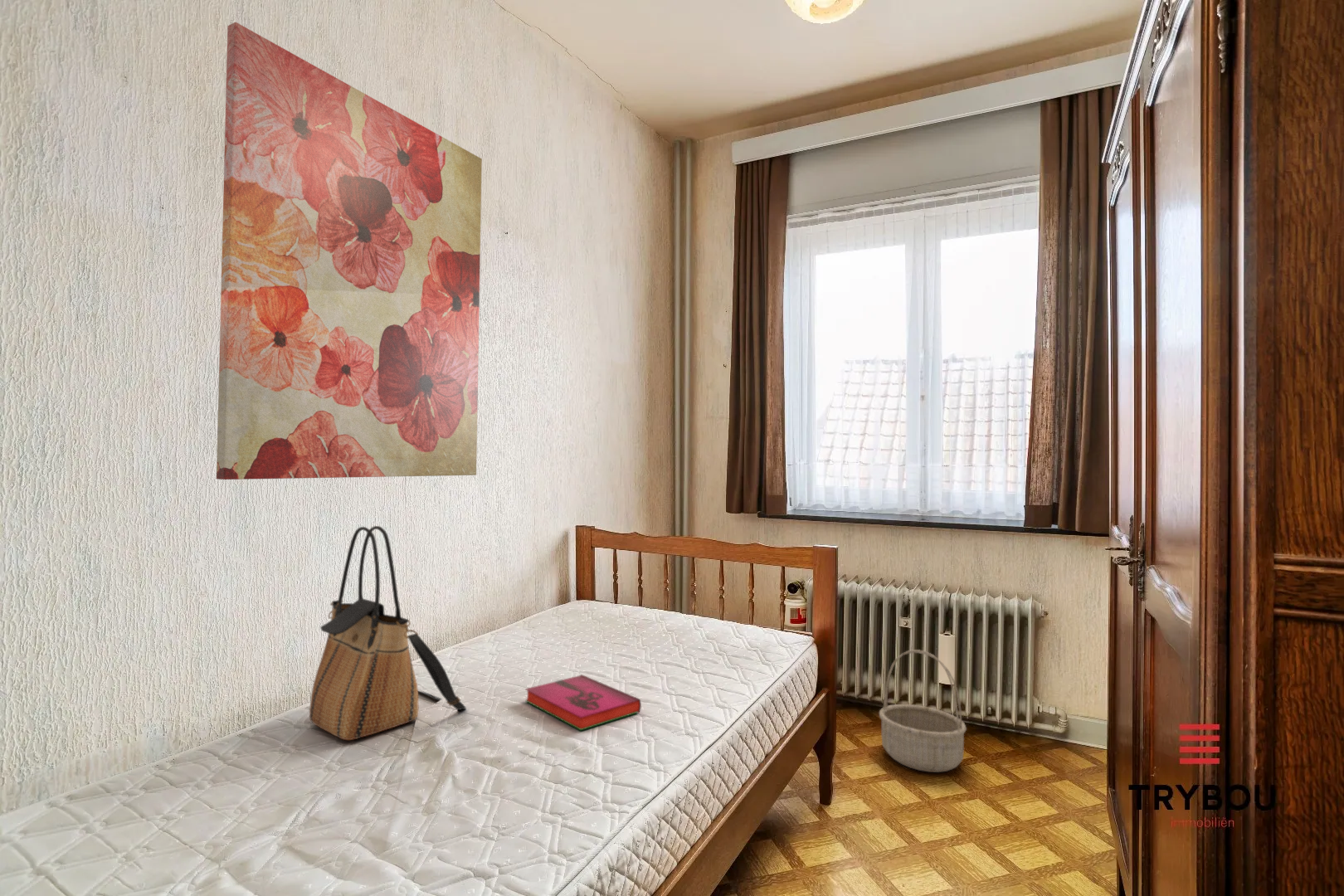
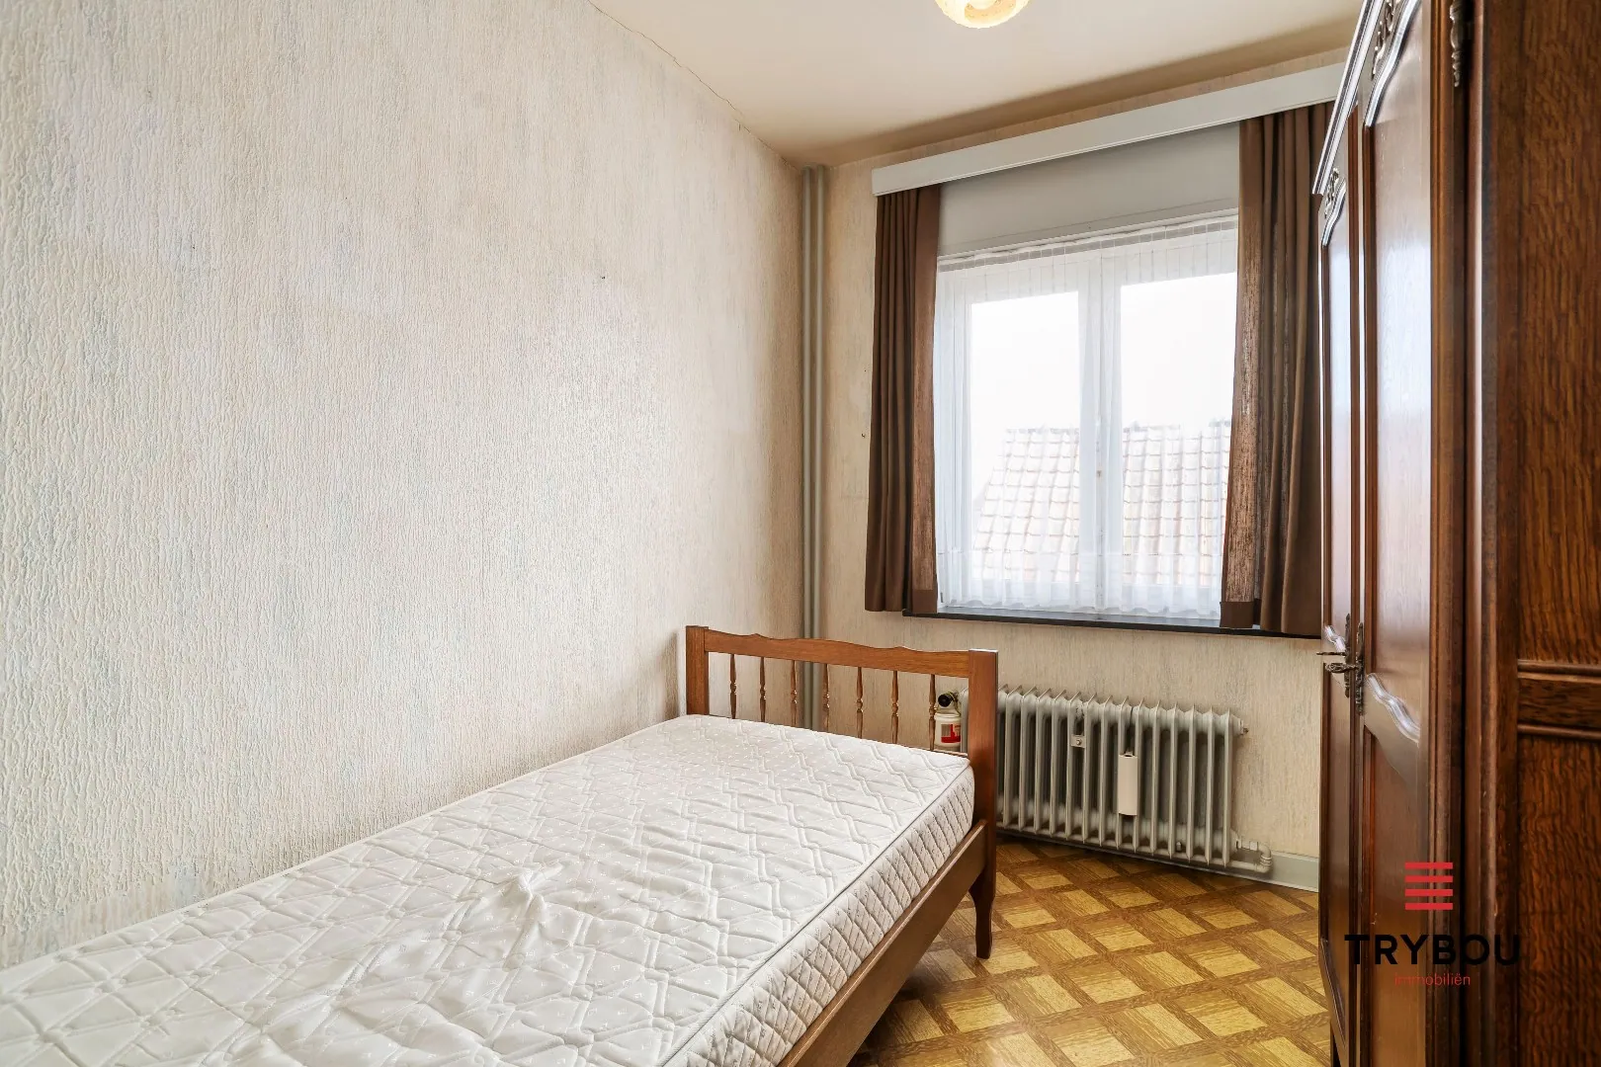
- tote bag [309,525,467,741]
- basket [879,649,967,773]
- wall art [216,22,483,480]
- hardback book [524,674,642,731]
